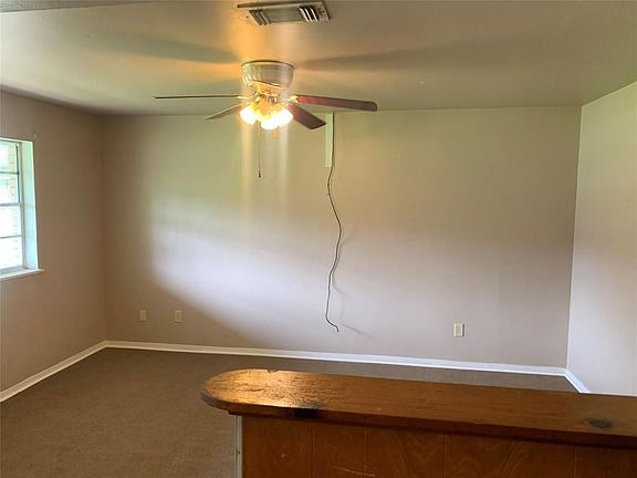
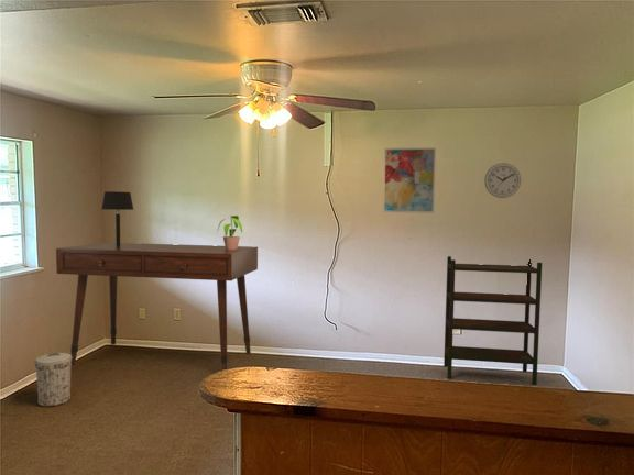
+ bookshelf [442,255,543,386]
+ wall clock [483,162,522,199]
+ table lamp [101,190,134,246]
+ potted plant [216,214,243,250]
+ desk [55,242,259,372]
+ trash can [34,352,72,408]
+ wall art [382,146,437,214]
